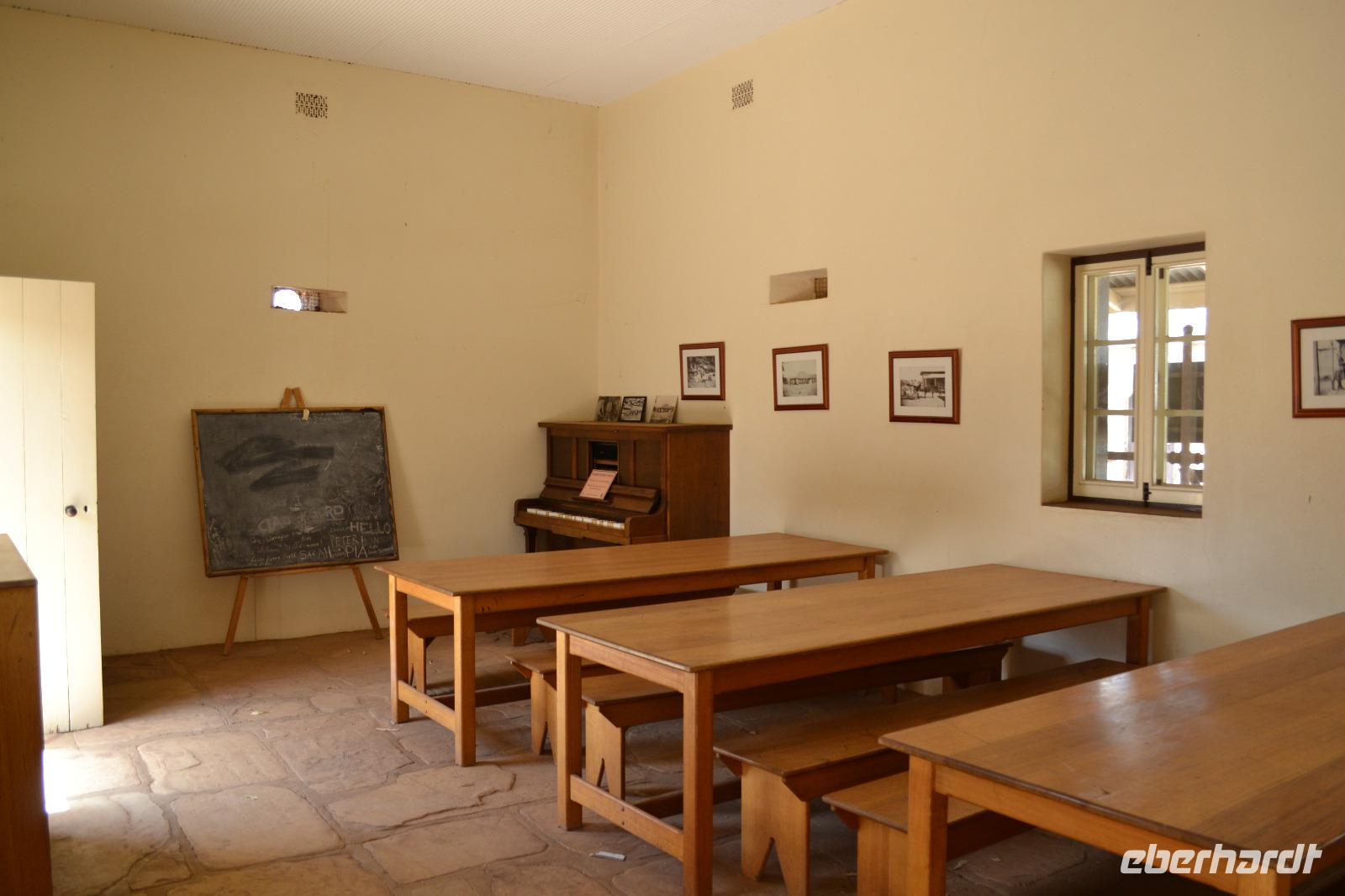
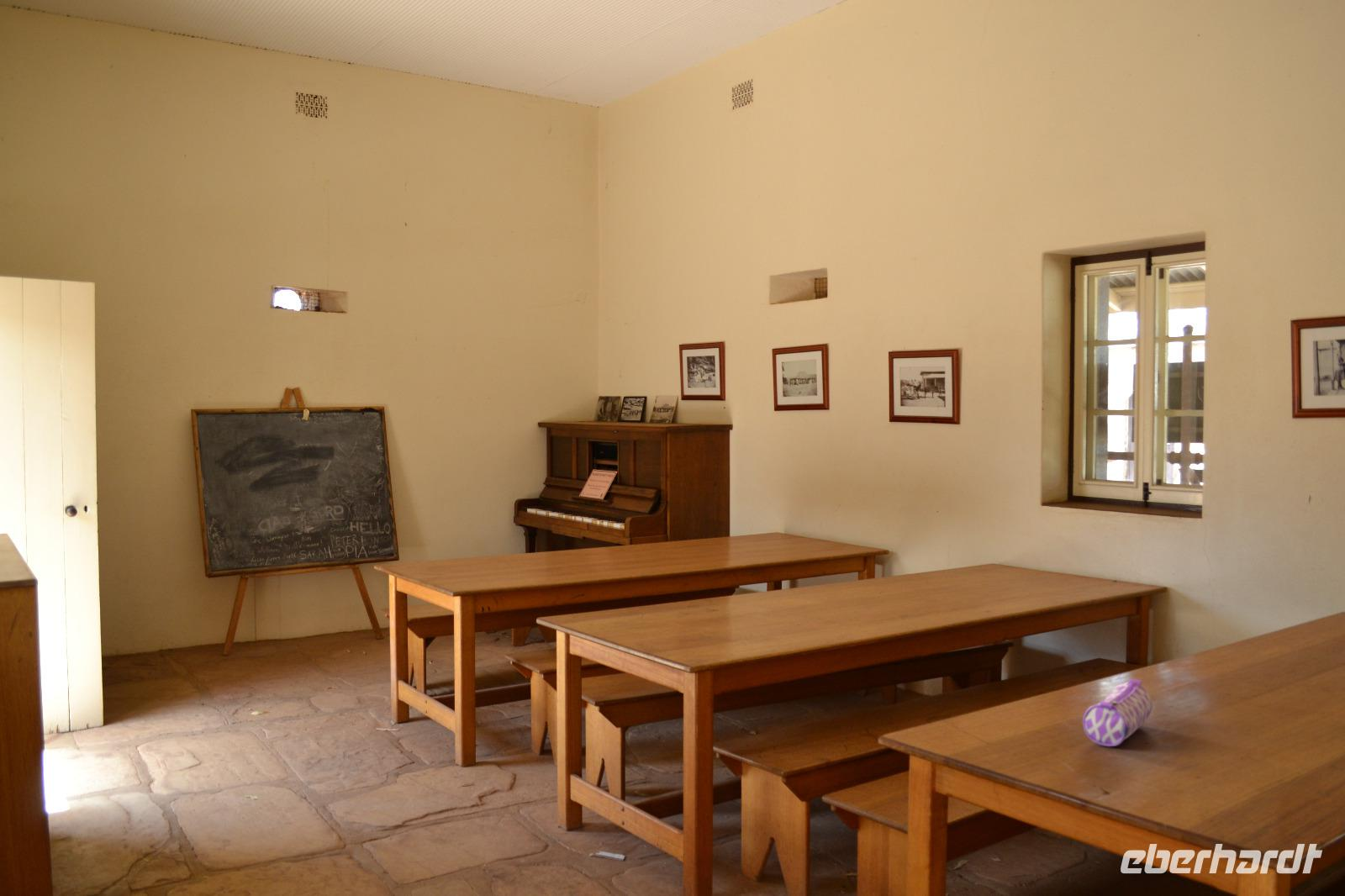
+ pencil case [1082,678,1152,747]
